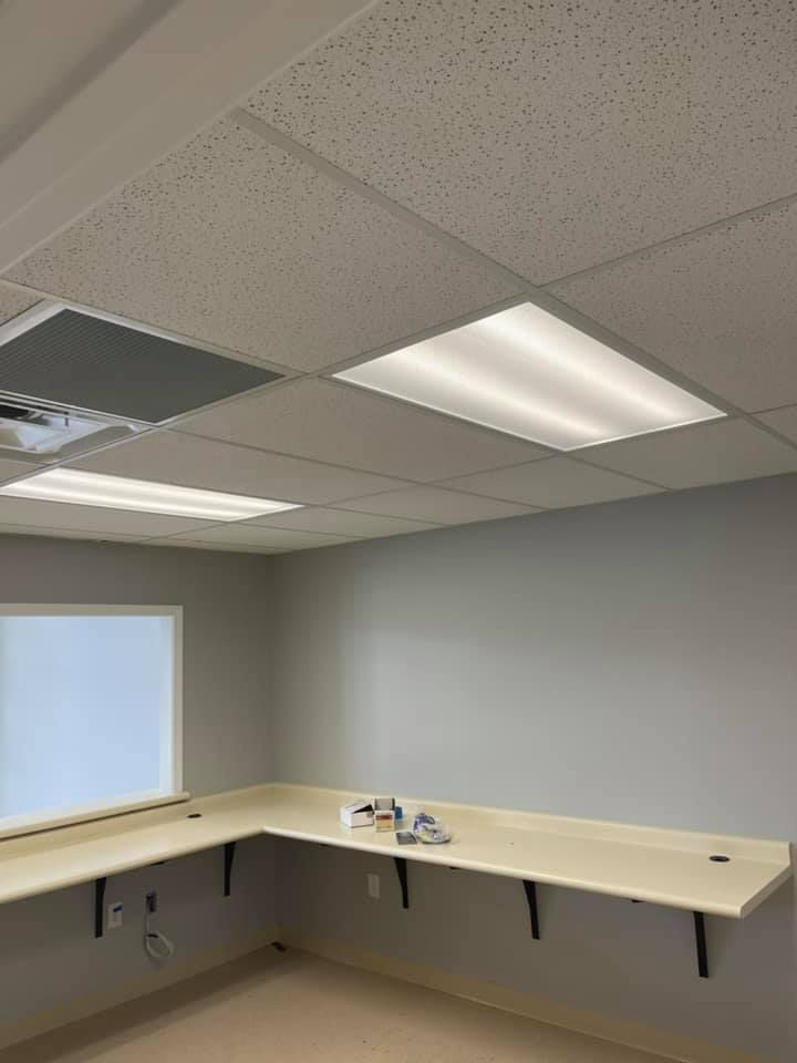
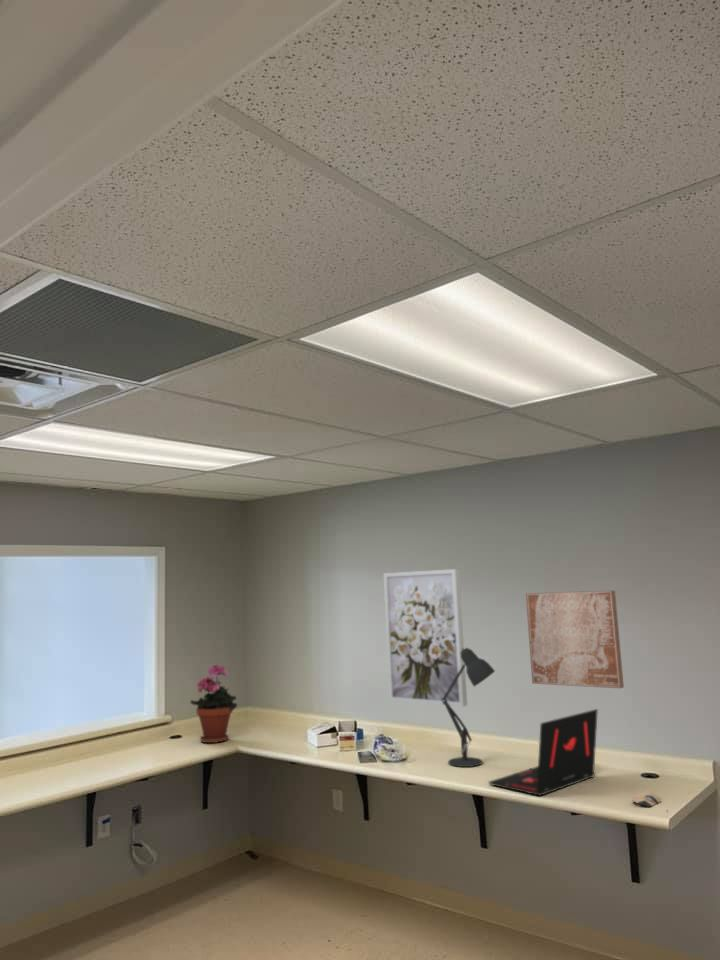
+ laptop [487,708,599,797]
+ computer mouse [631,789,669,813]
+ potted plant [190,663,238,744]
+ desk lamp [441,647,496,768]
+ wall art [525,590,625,689]
+ wall art [383,568,468,708]
